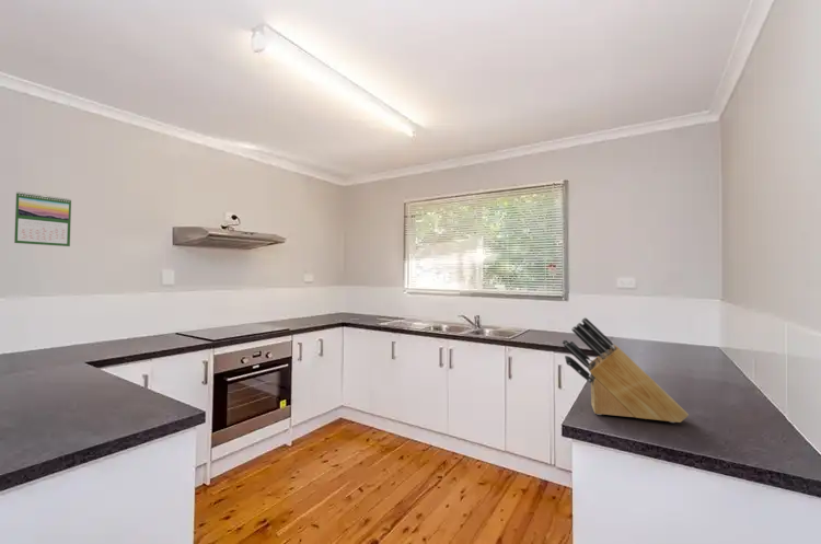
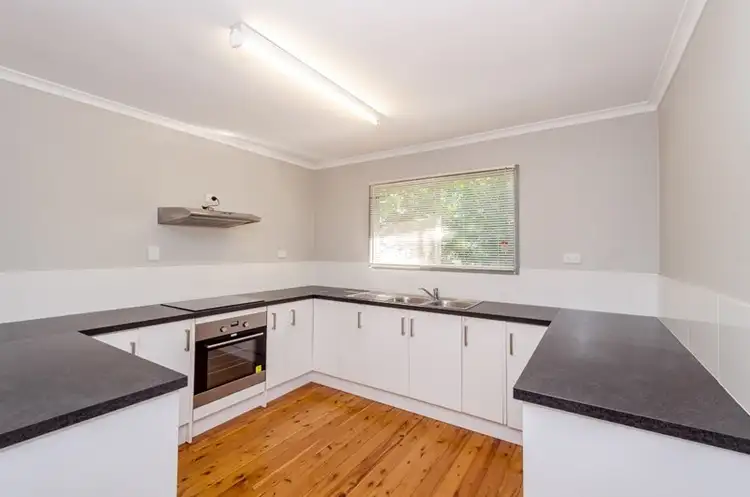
- calendar [13,190,72,247]
- knife block [562,316,690,424]
